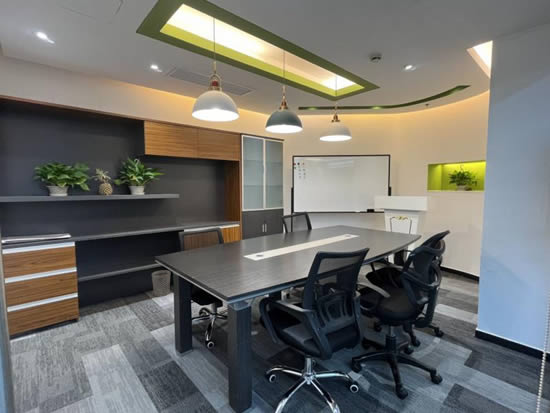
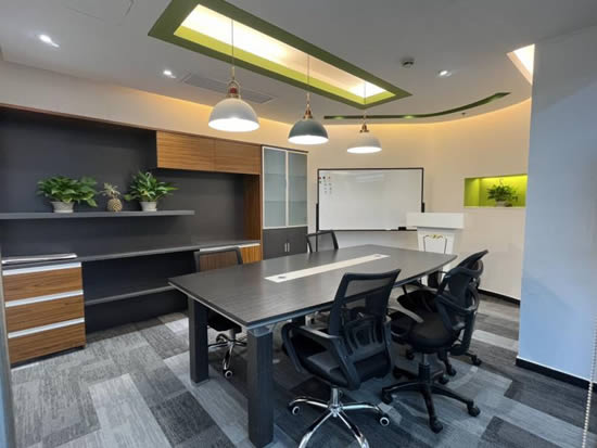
- wastebasket [151,269,171,297]
